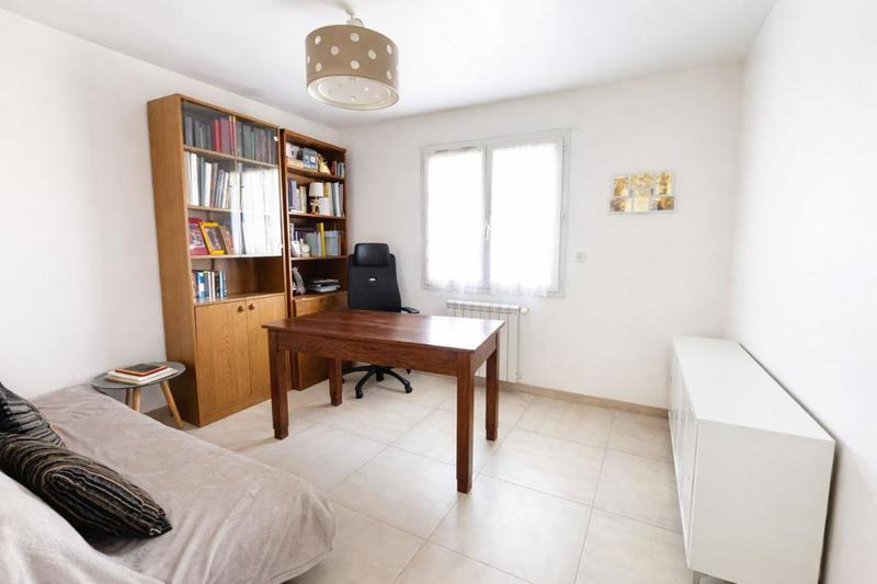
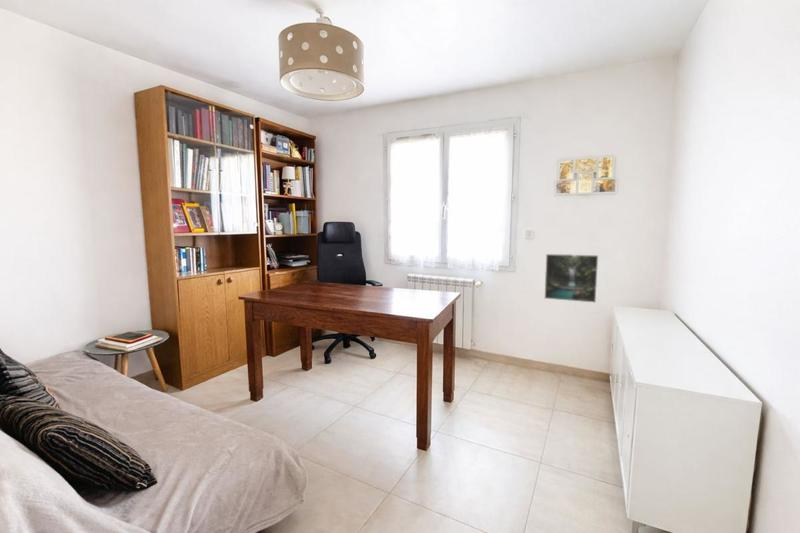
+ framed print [543,253,599,304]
